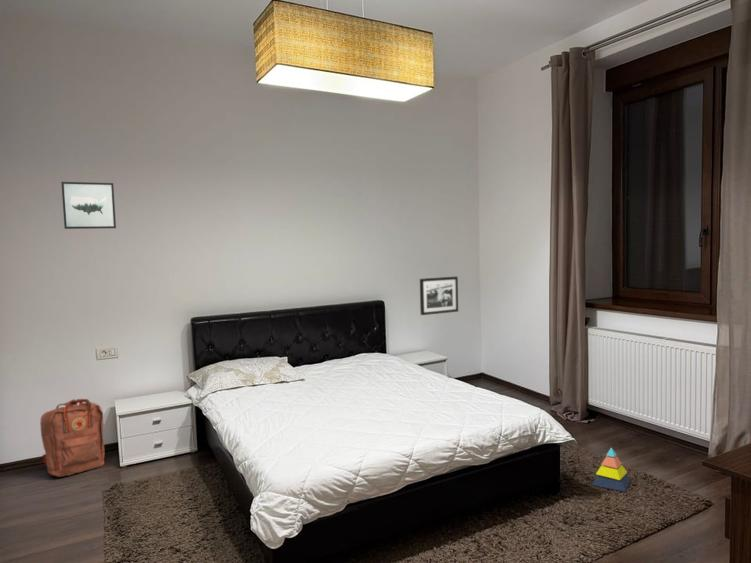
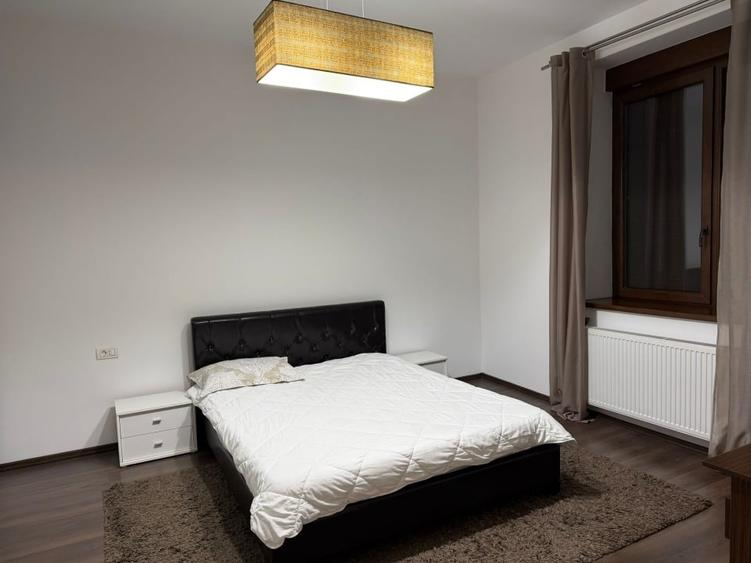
- stacking toy [591,447,631,493]
- wall art [60,181,117,230]
- backpack [39,398,105,478]
- picture frame [419,276,459,316]
